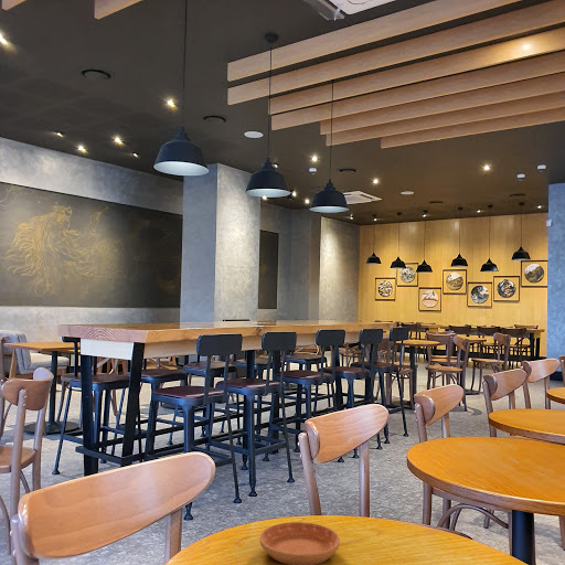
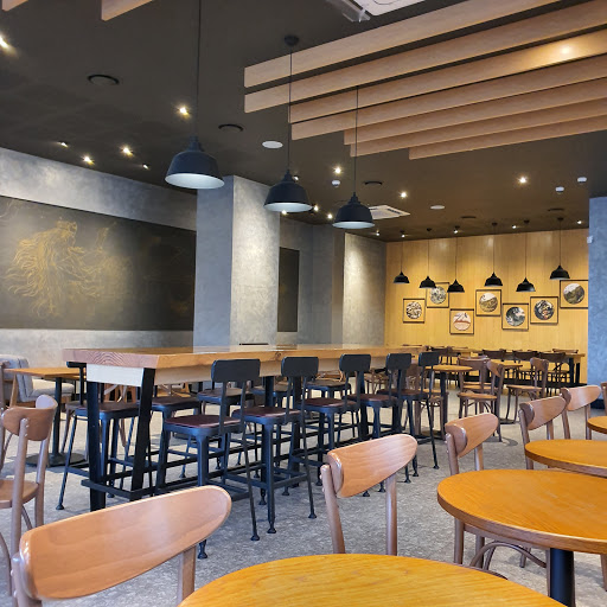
- saucer [259,521,341,565]
